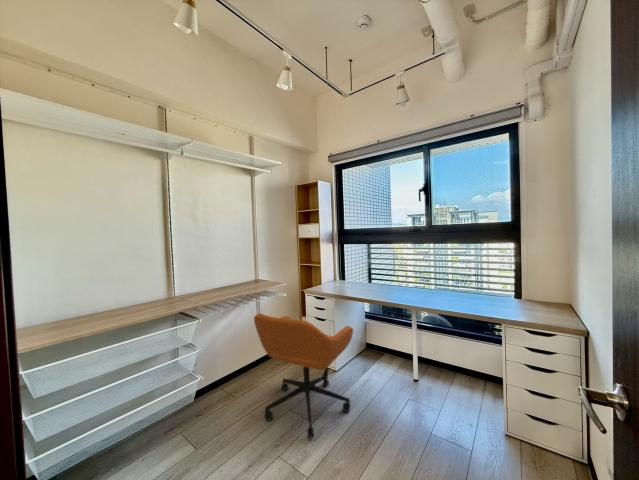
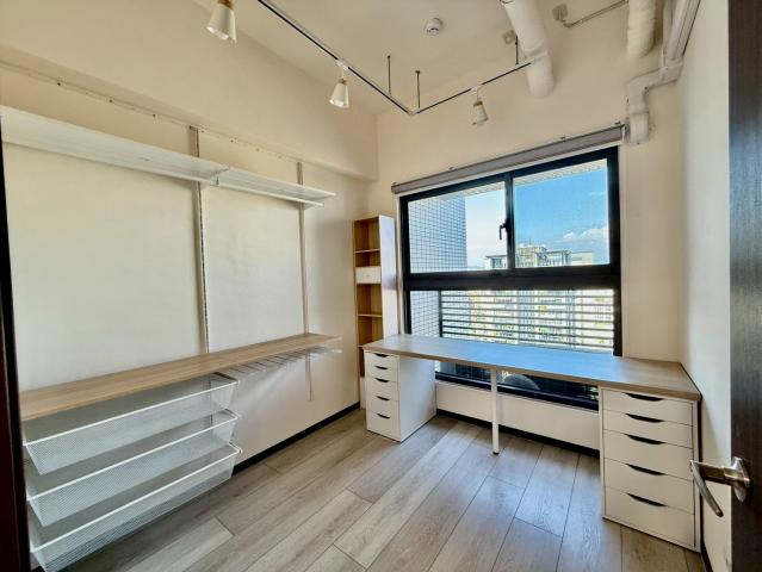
- office chair [253,313,354,439]
